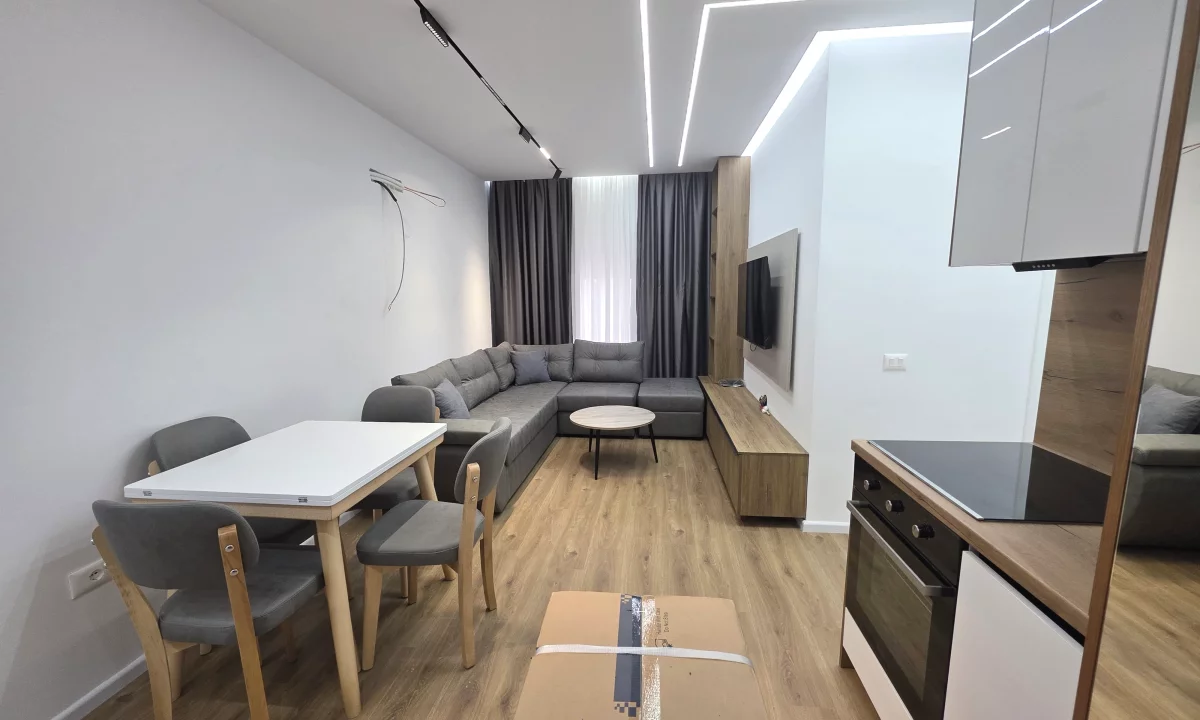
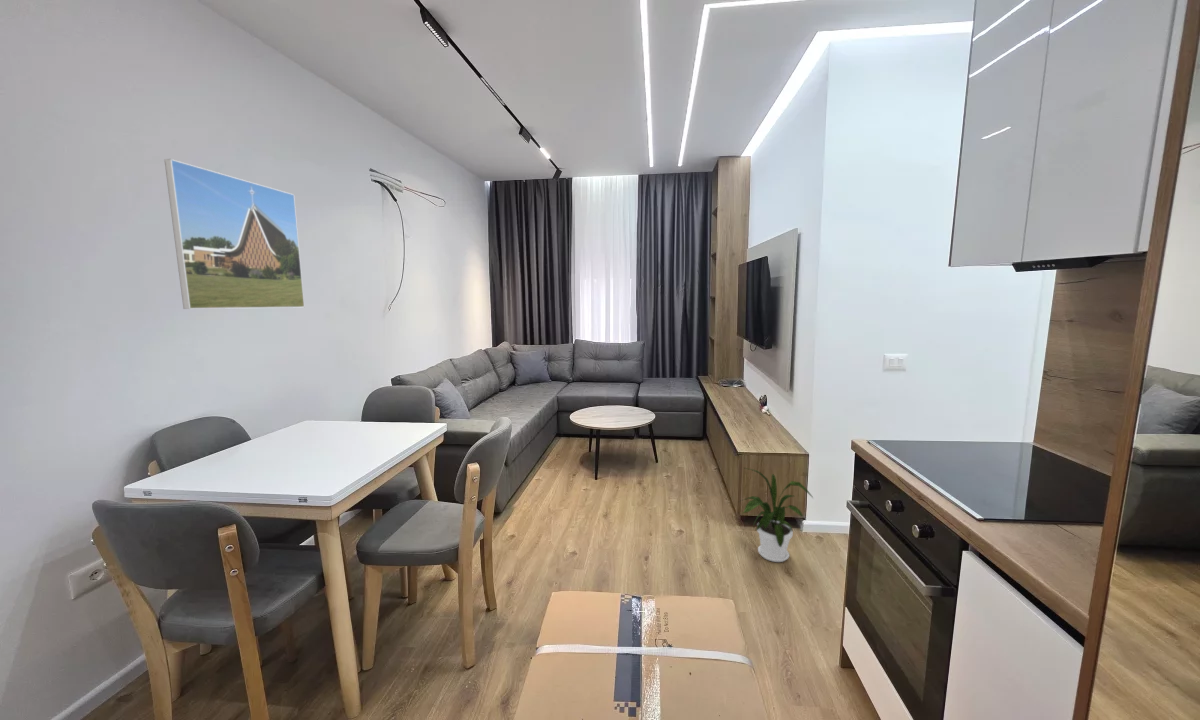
+ house plant [738,467,815,563]
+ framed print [163,158,306,310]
